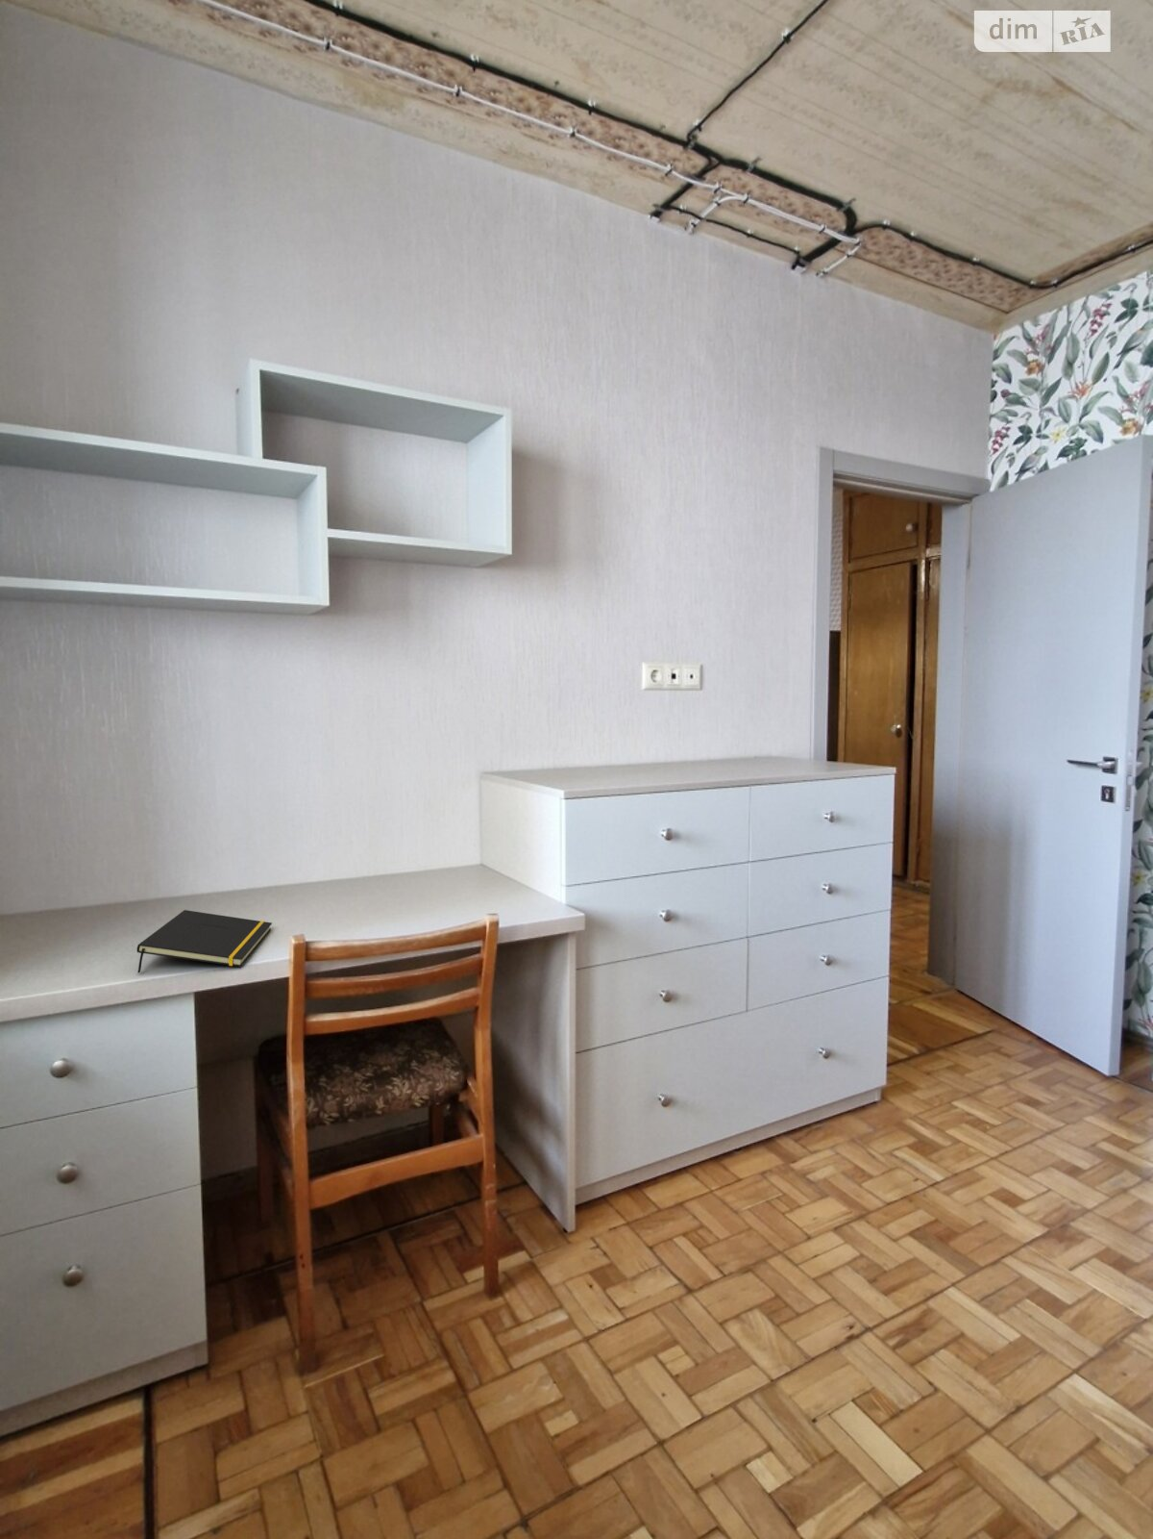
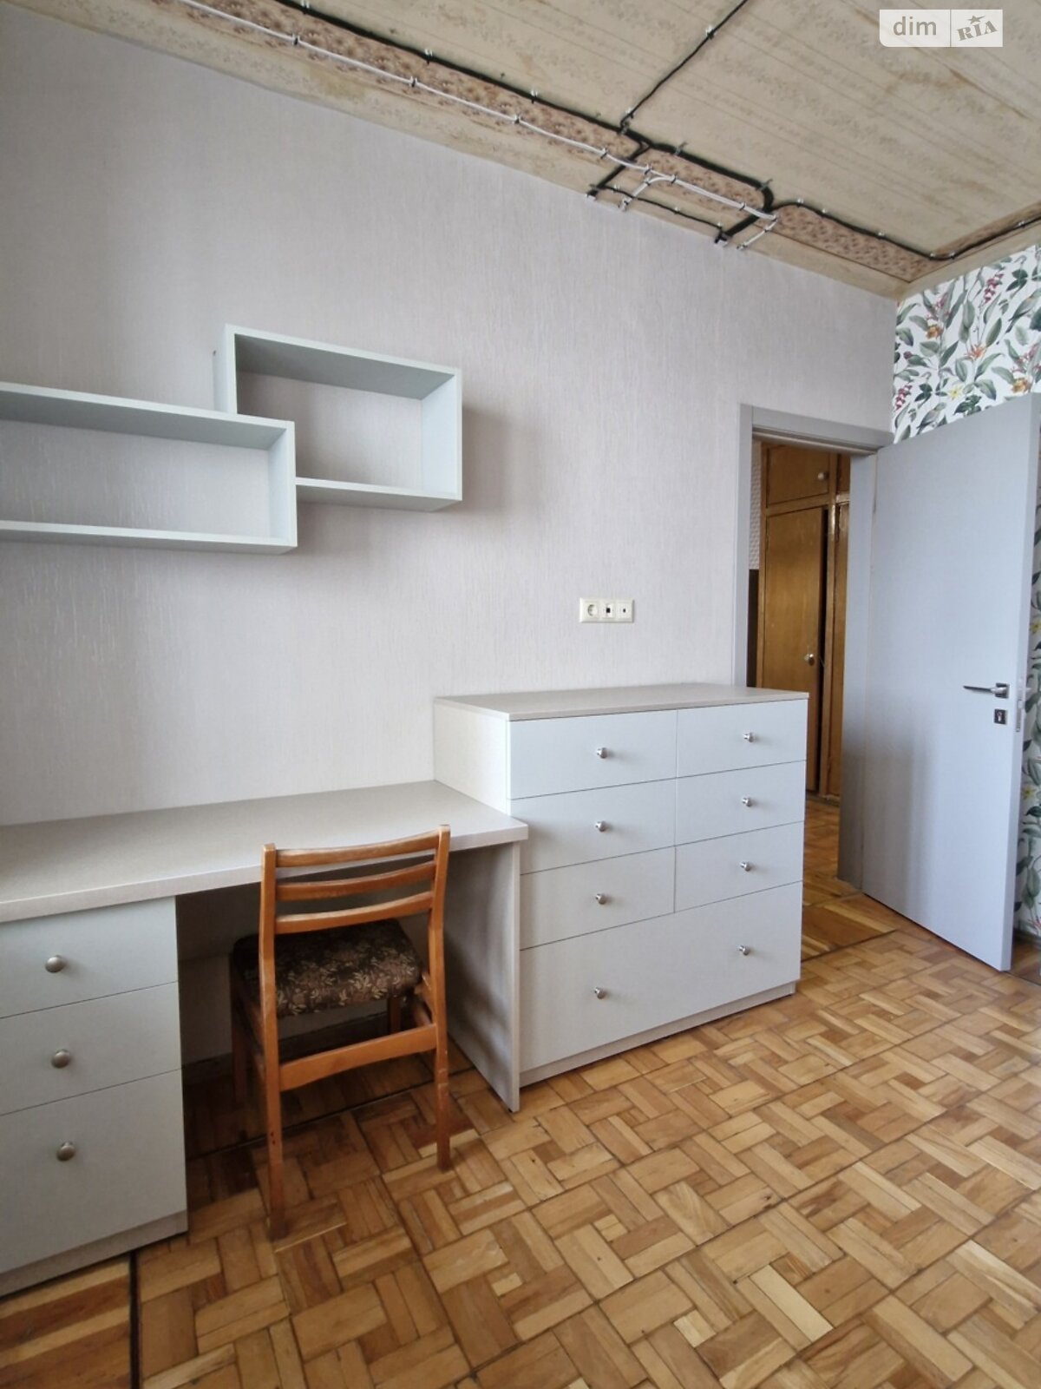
- notepad [136,909,273,973]
